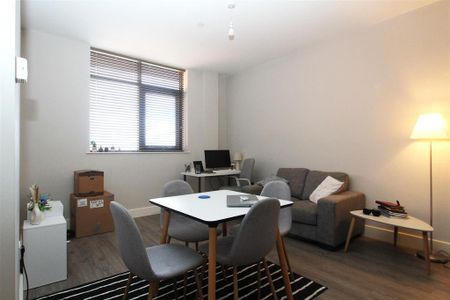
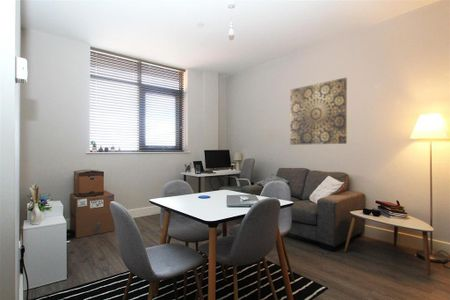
+ wall art [289,77,348,146]
